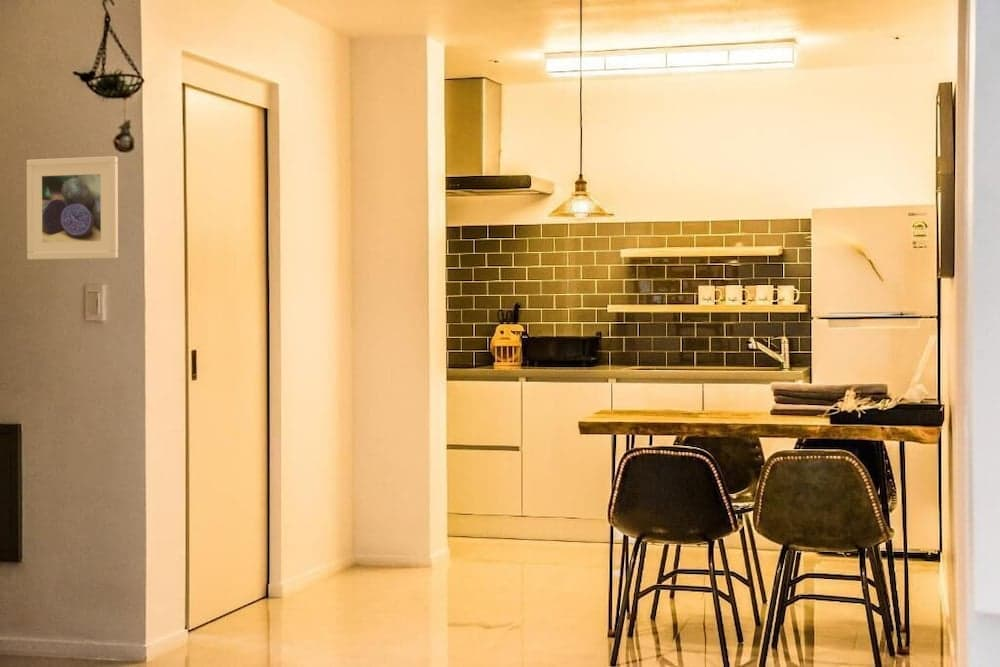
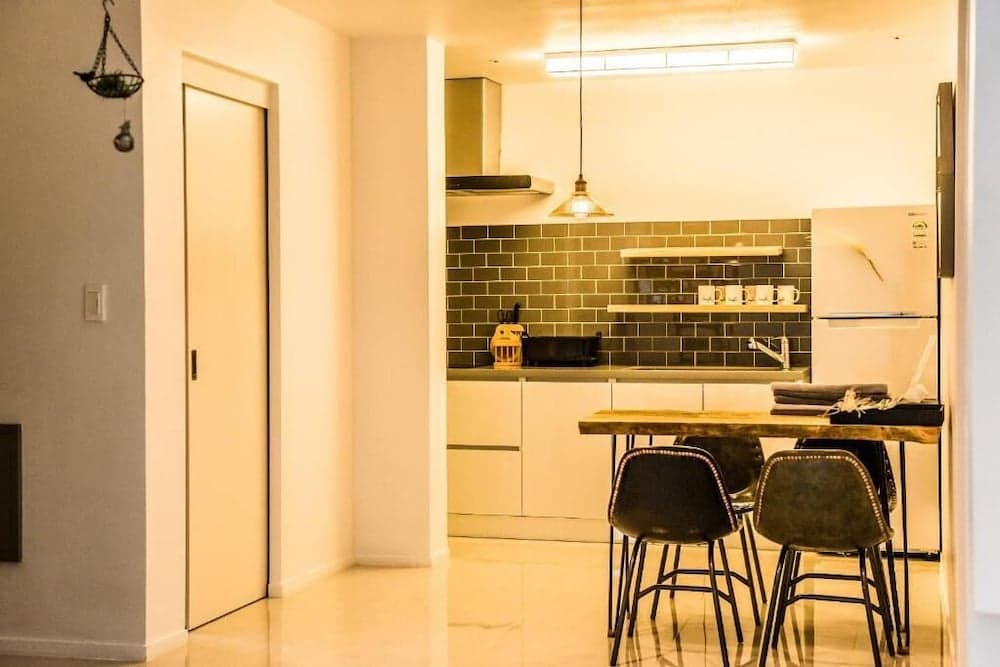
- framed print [26,155,119,260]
